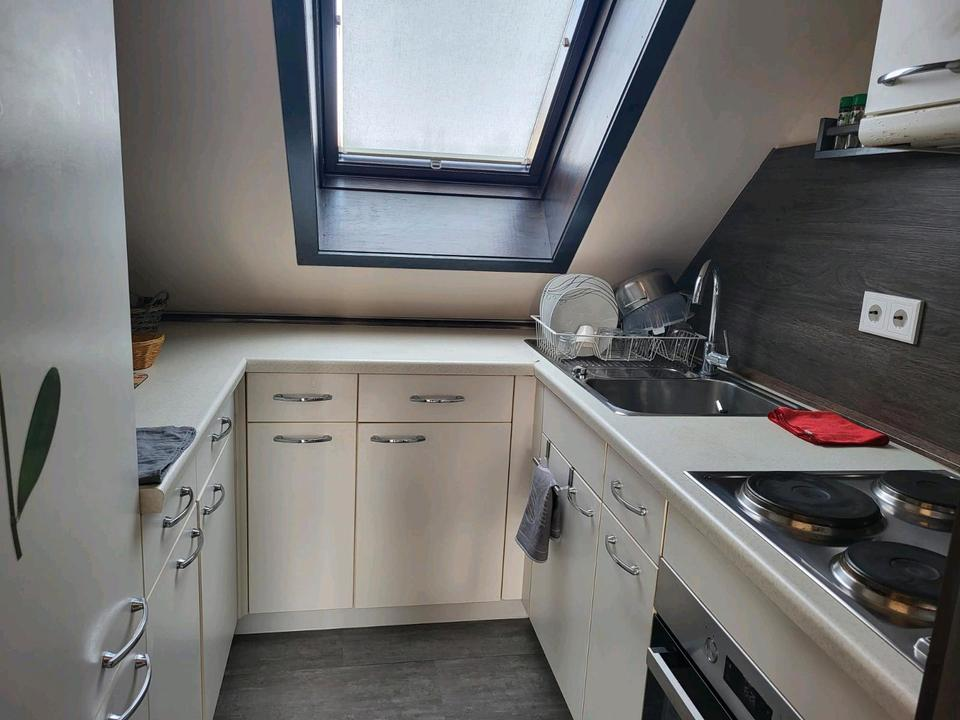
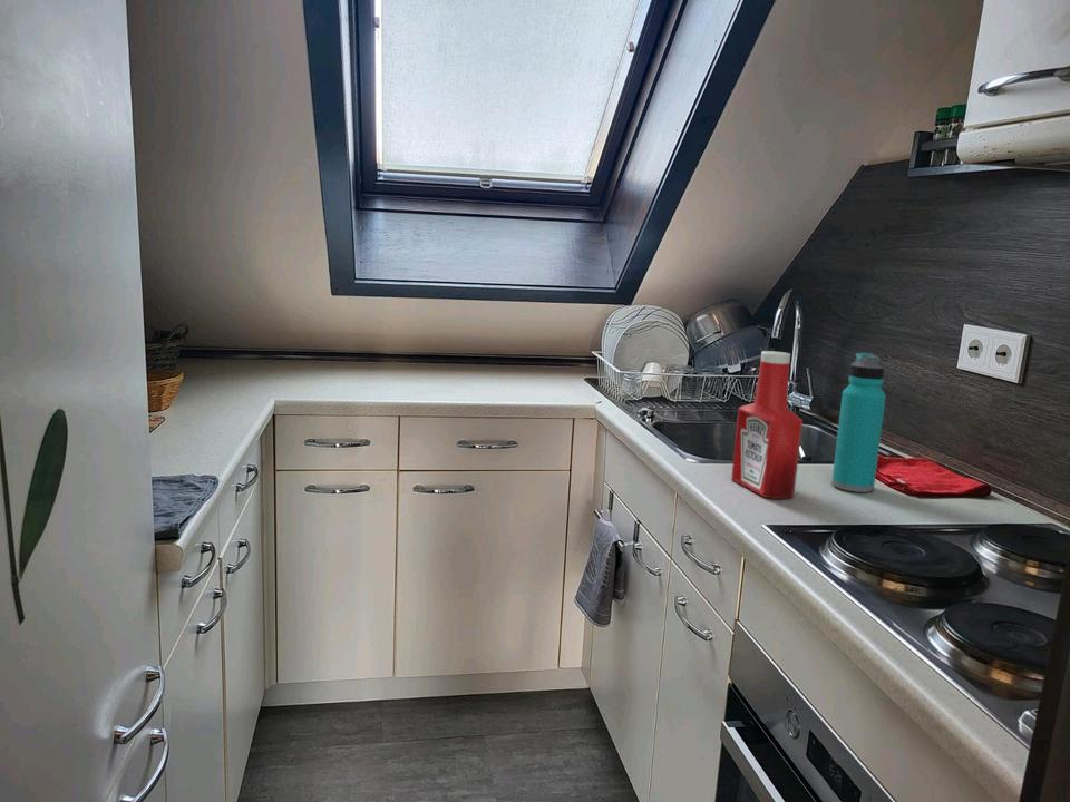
+ water bottle [830,352,887,493]
+ soap bottle [730,350,804,500]
